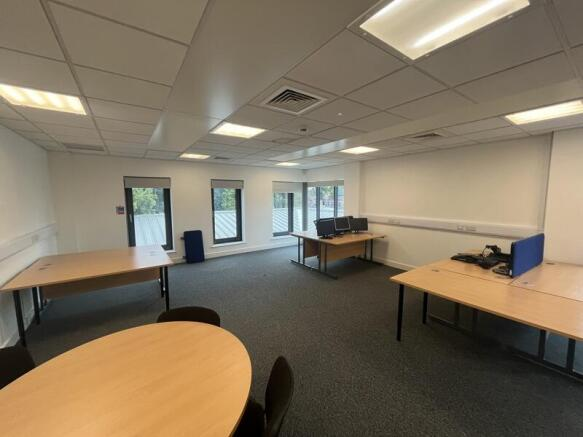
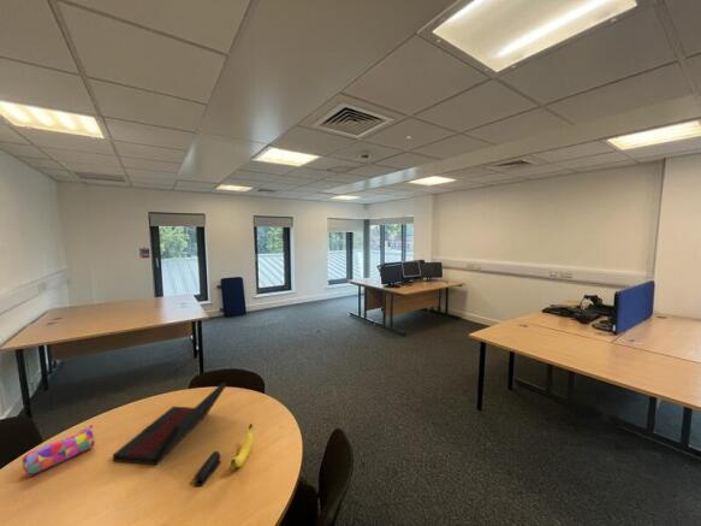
+ banana [230,422,254,468]
+ laptop [112,382,227,466]
+ pencil case [22,424,96,478]
+ stapler [194,450,222,487]
